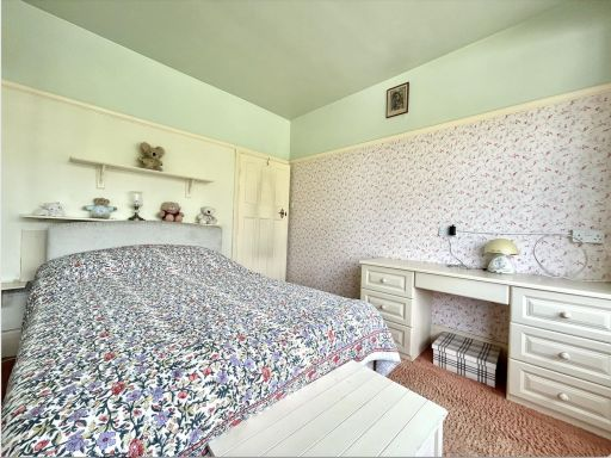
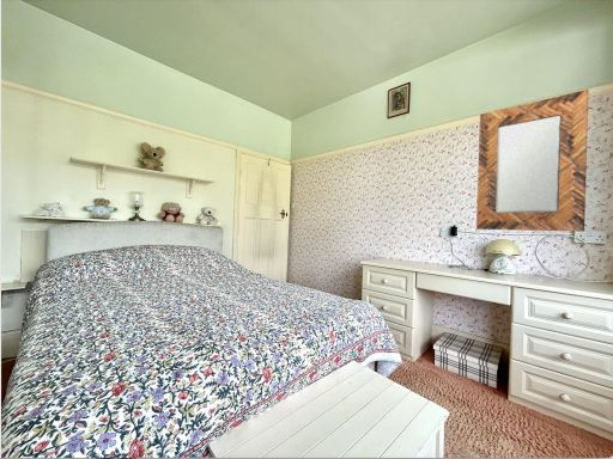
+ home mirror [475,88,590,232]
